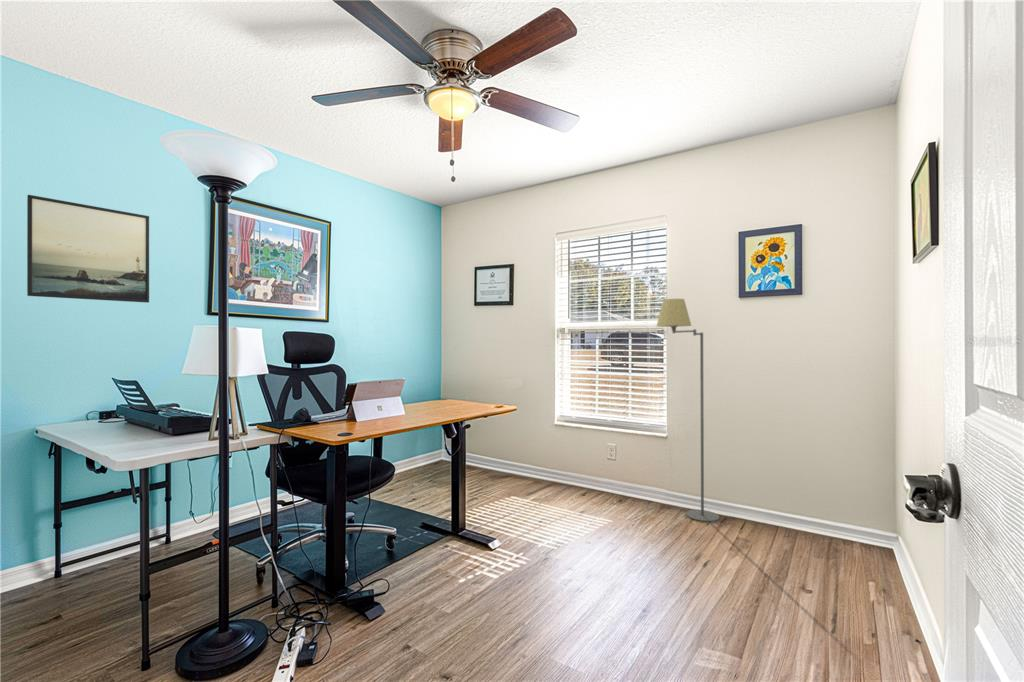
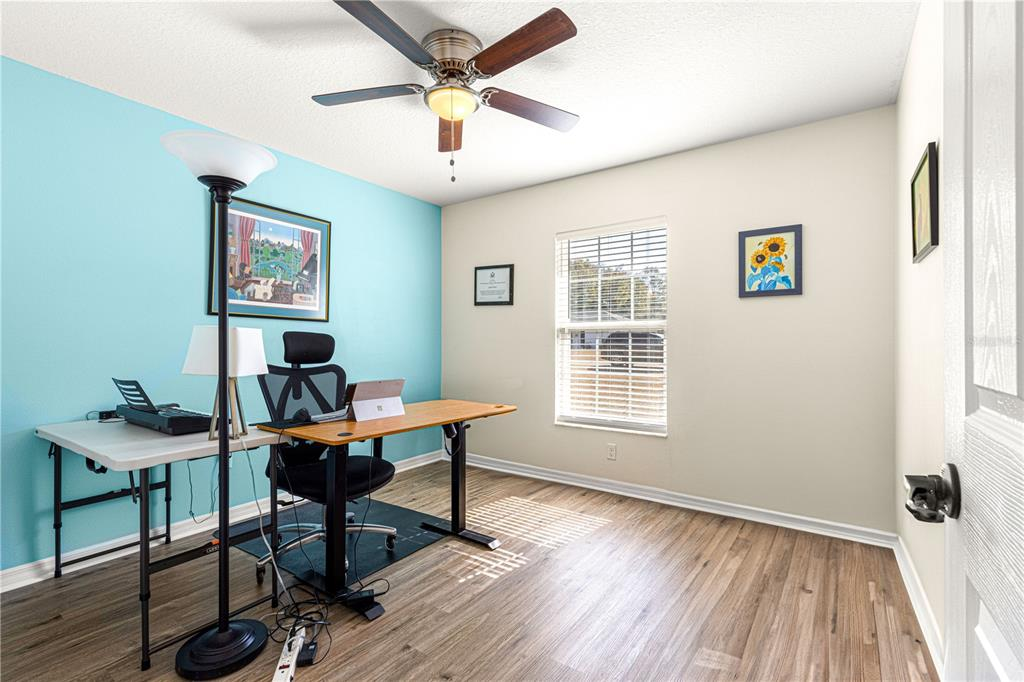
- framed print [26,194,150,304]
- floor lamp [656,298,720,523]
